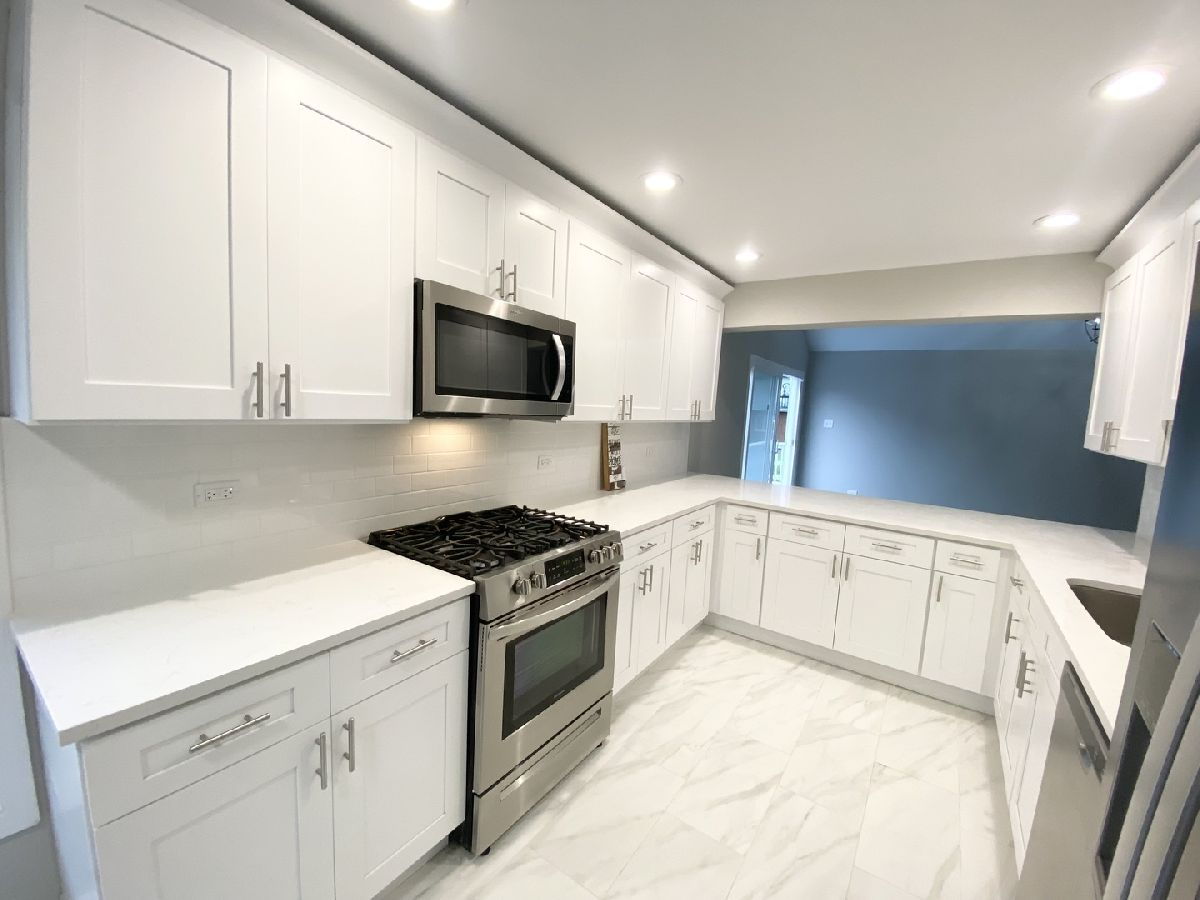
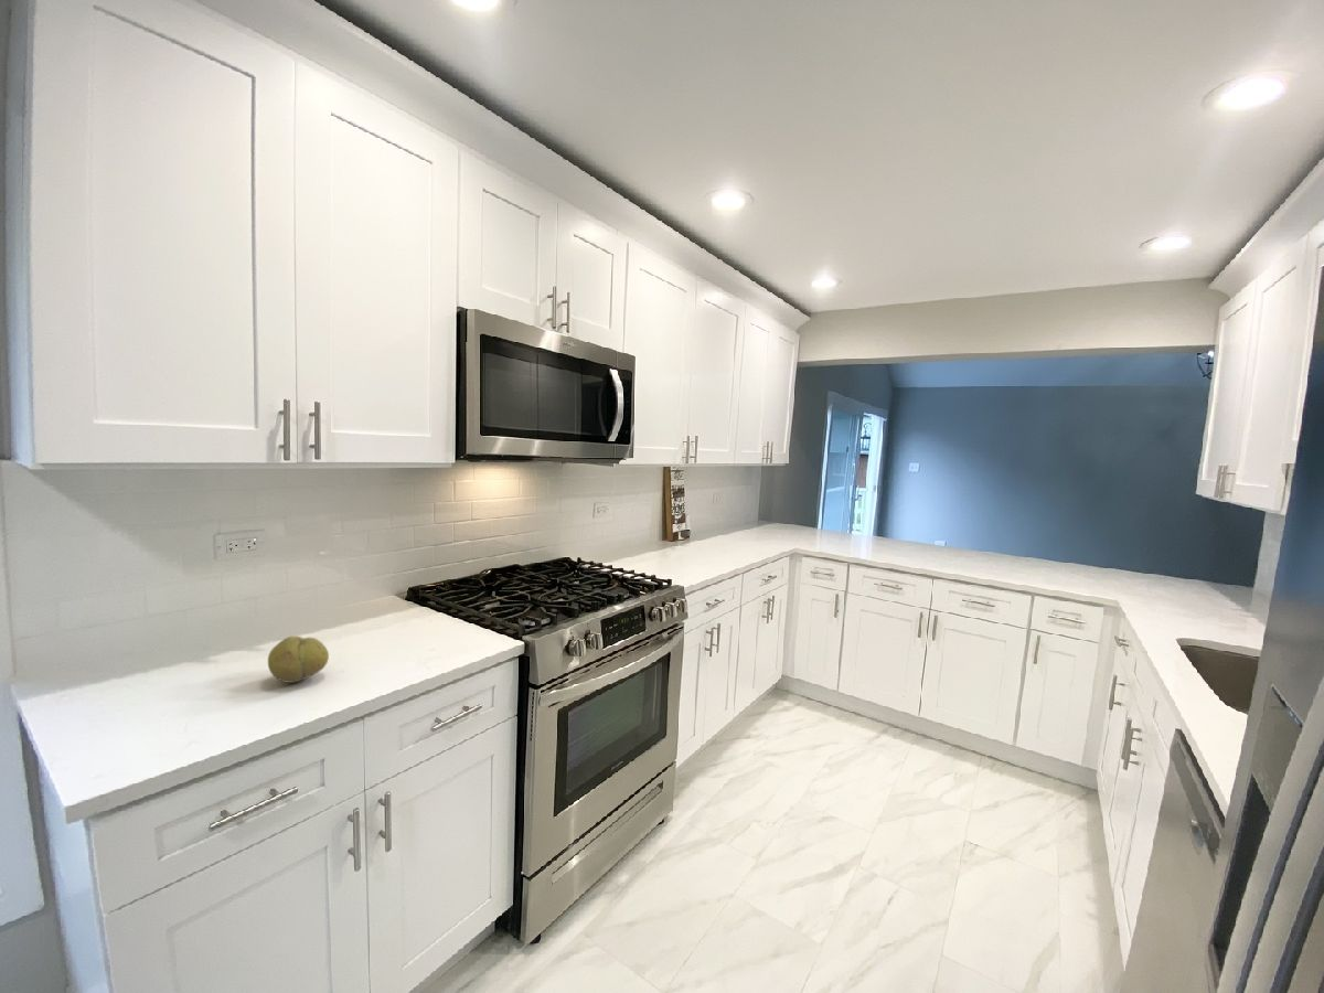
+ fruit [267,634,330,684]
